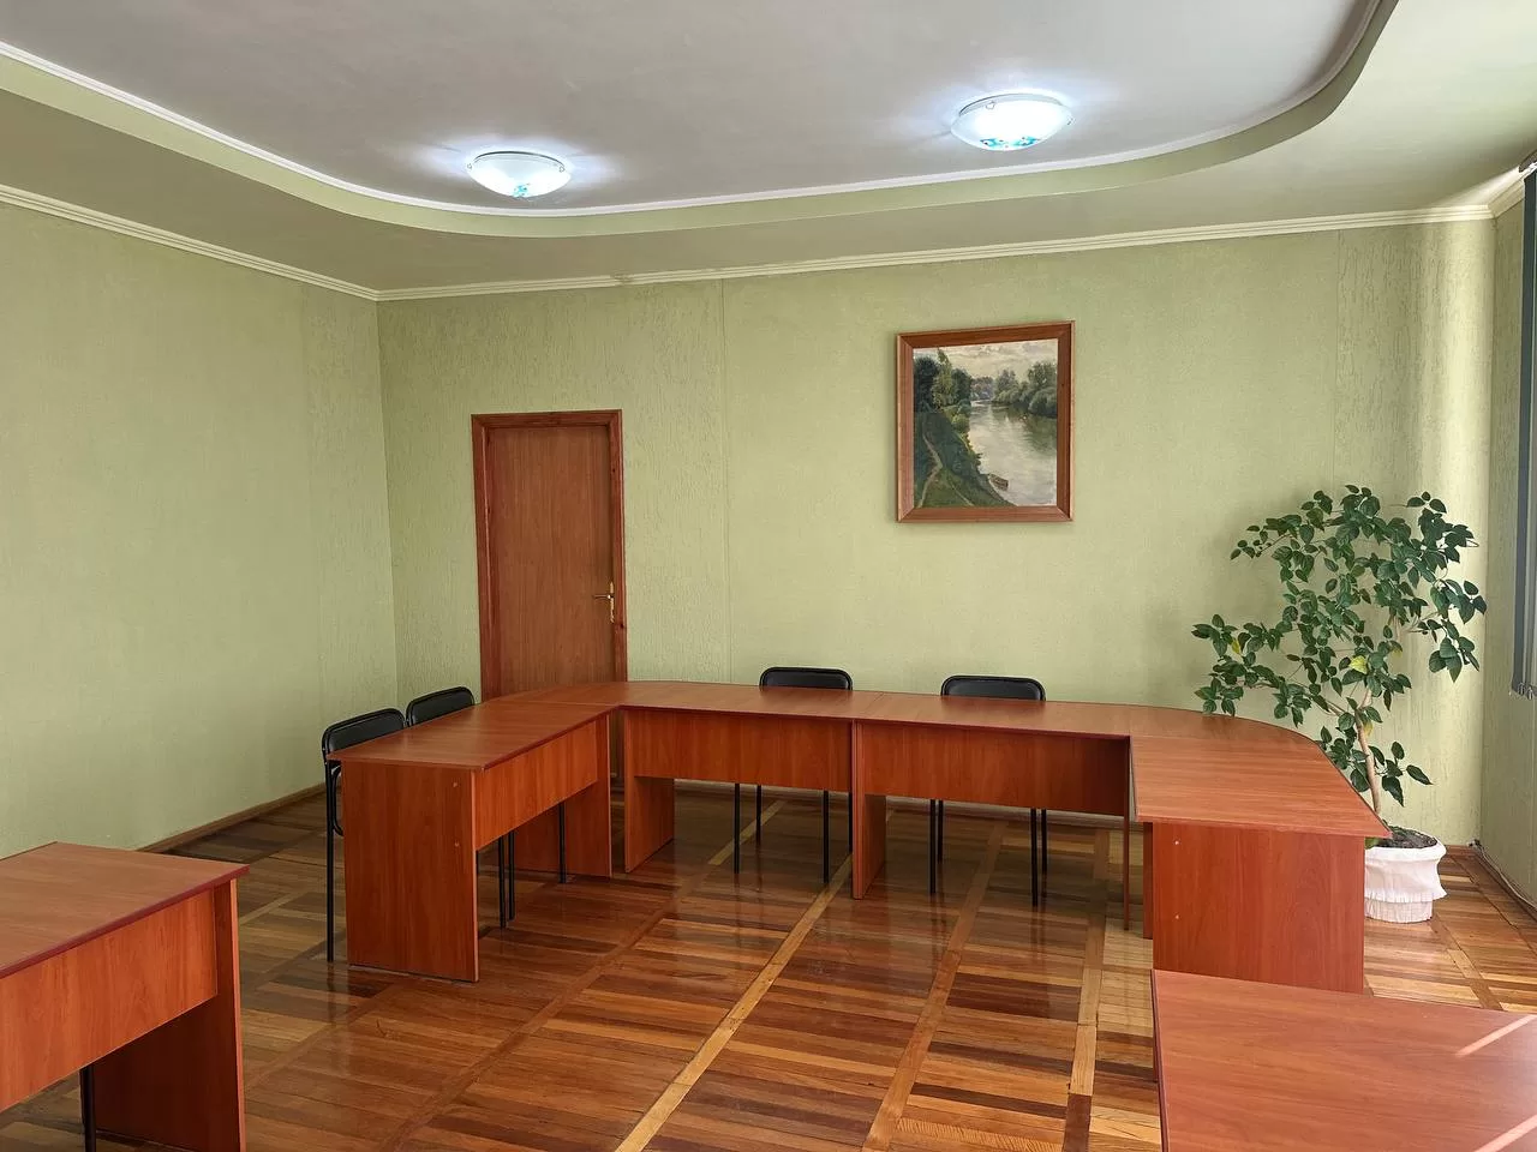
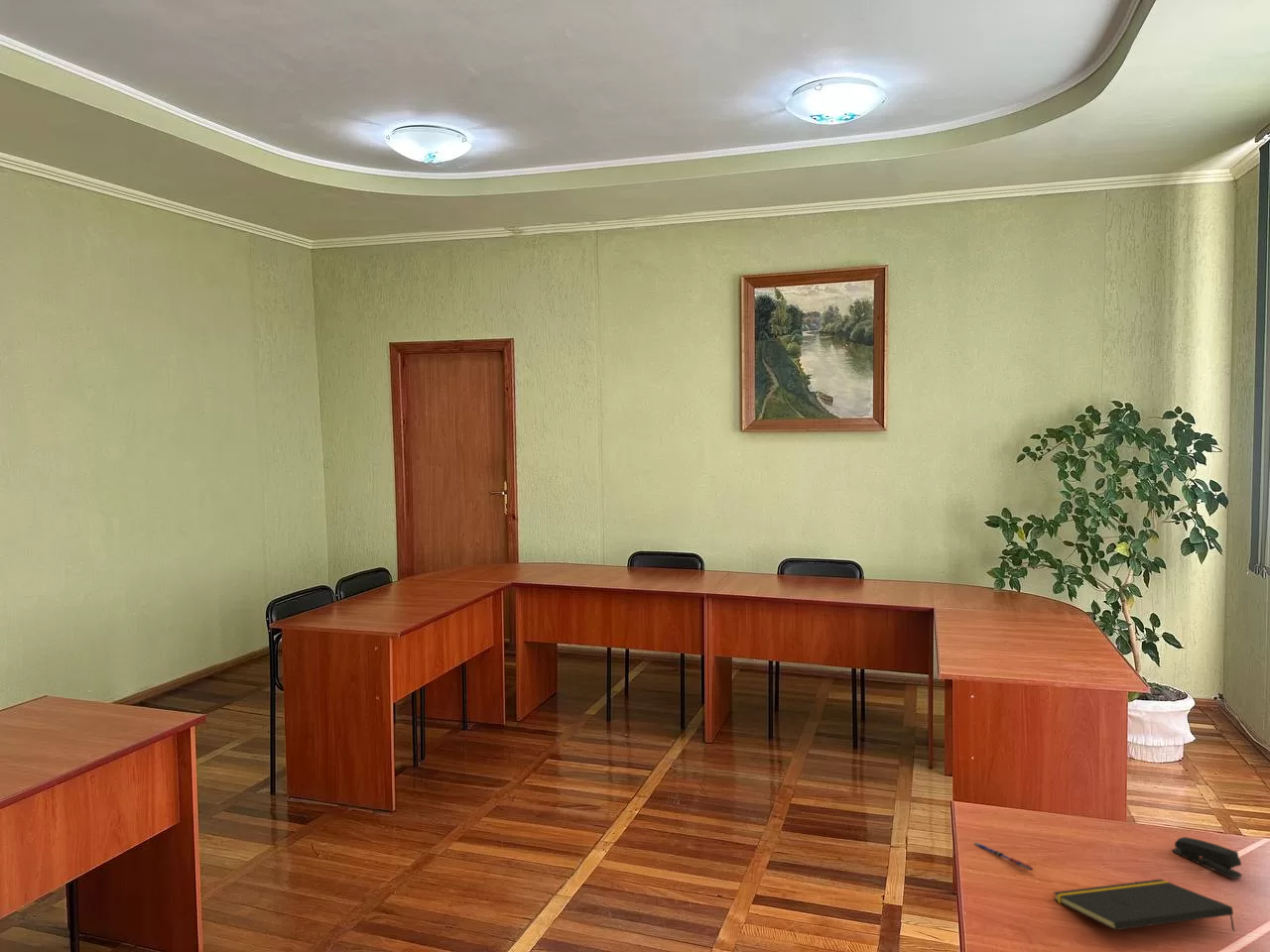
+ notepad [1053,879,1236,933]
+ pen [972,841,1035,872]
+ stapler [1172,836,1243,880]
